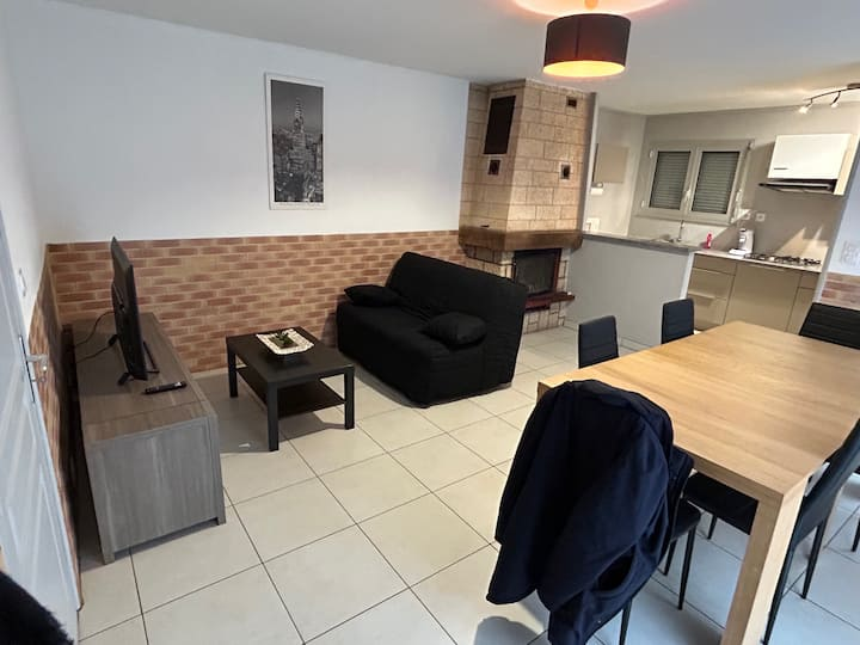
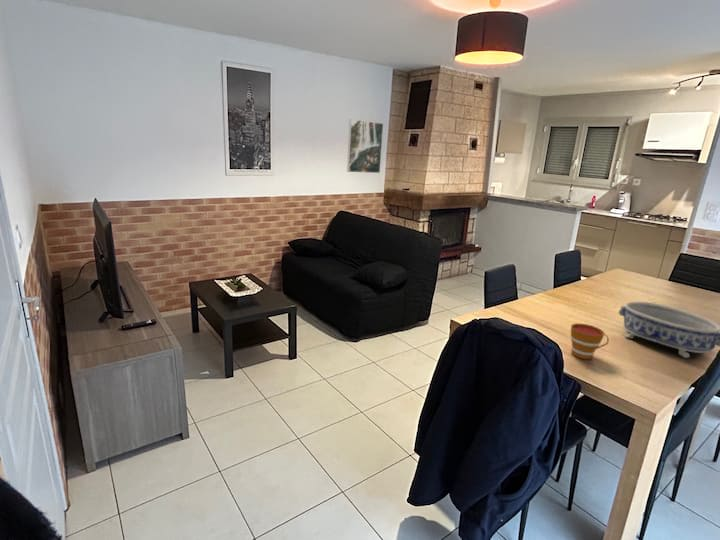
+ decorative bowl [617,301,720,359]
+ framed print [346,118,384,174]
+ cup [570,322,610,360]
